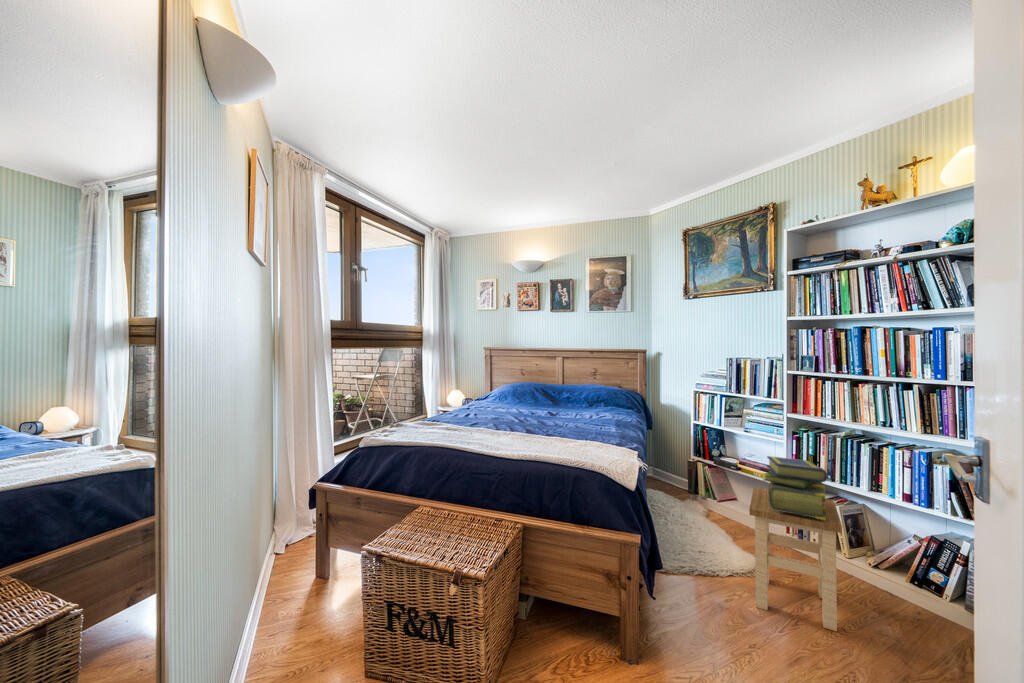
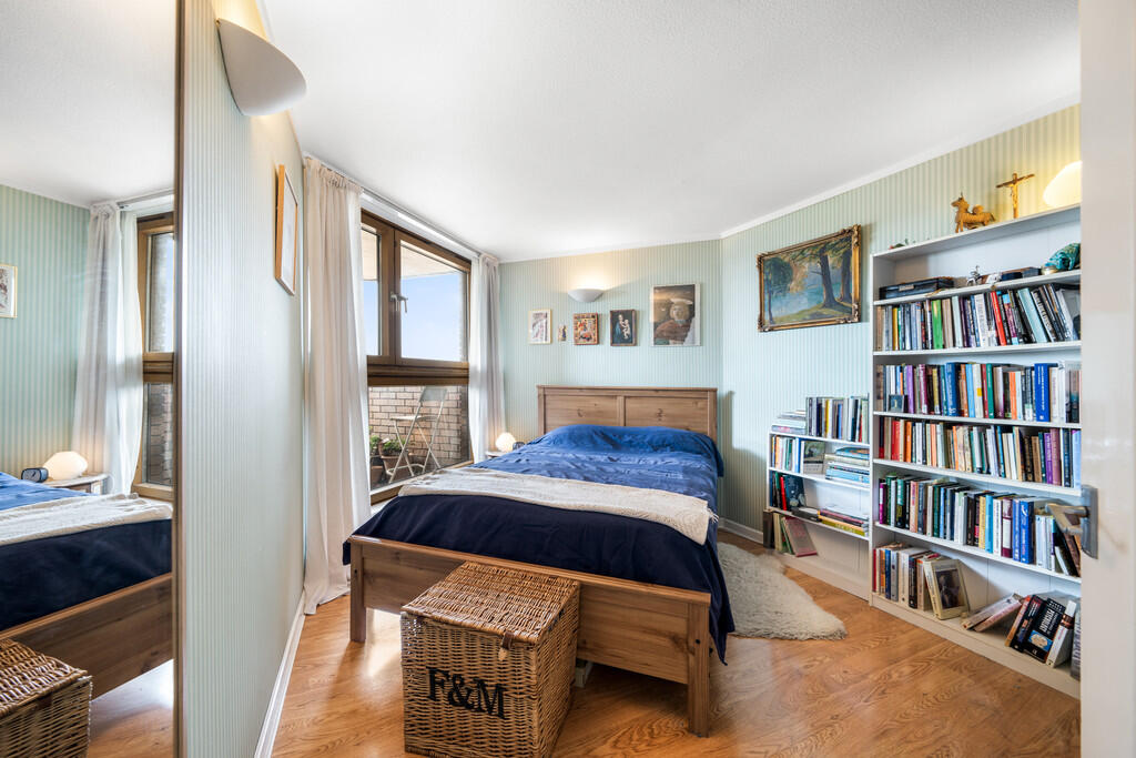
- stack of books [761,455,828,520]
- stool [748,486,843,632]
